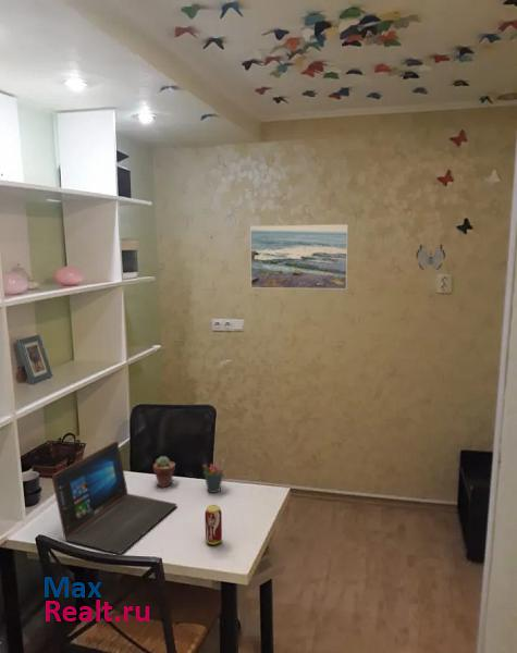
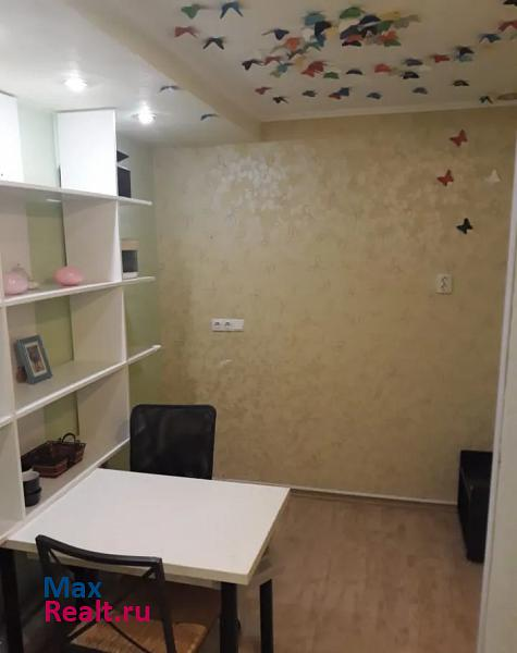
- potted succulent [152,455,176,489]
- pen holder [202,459,225,494]
- laptop [51,440,177,555]
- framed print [249,223,349,291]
- beverage can [204,504,223,545]
- decorative butterfly [415,244,446,271]
